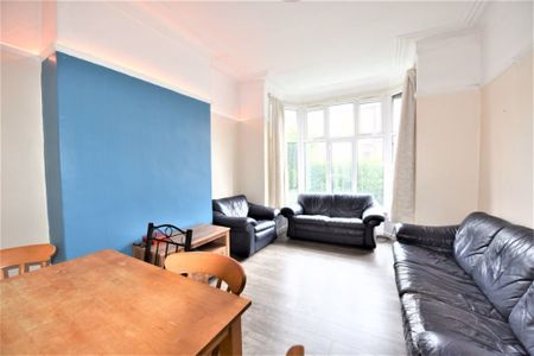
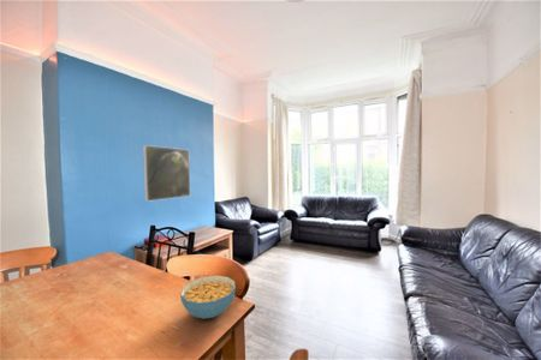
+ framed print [142,144,191,203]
+ cereal bowl [179,275,237,319]
